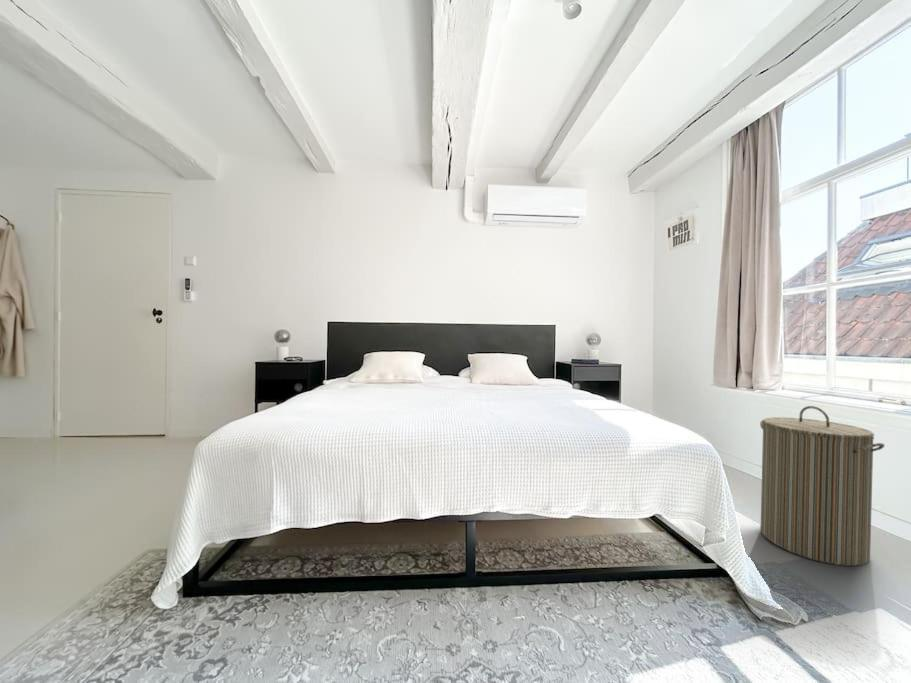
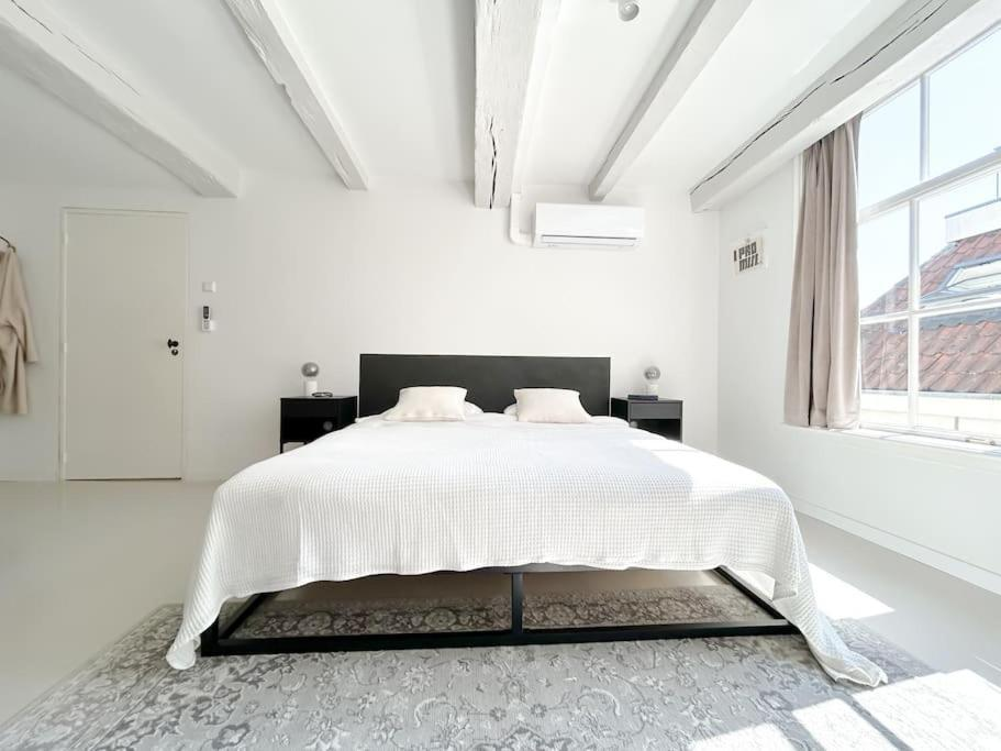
- laundry hamper [759,405,885,567]
